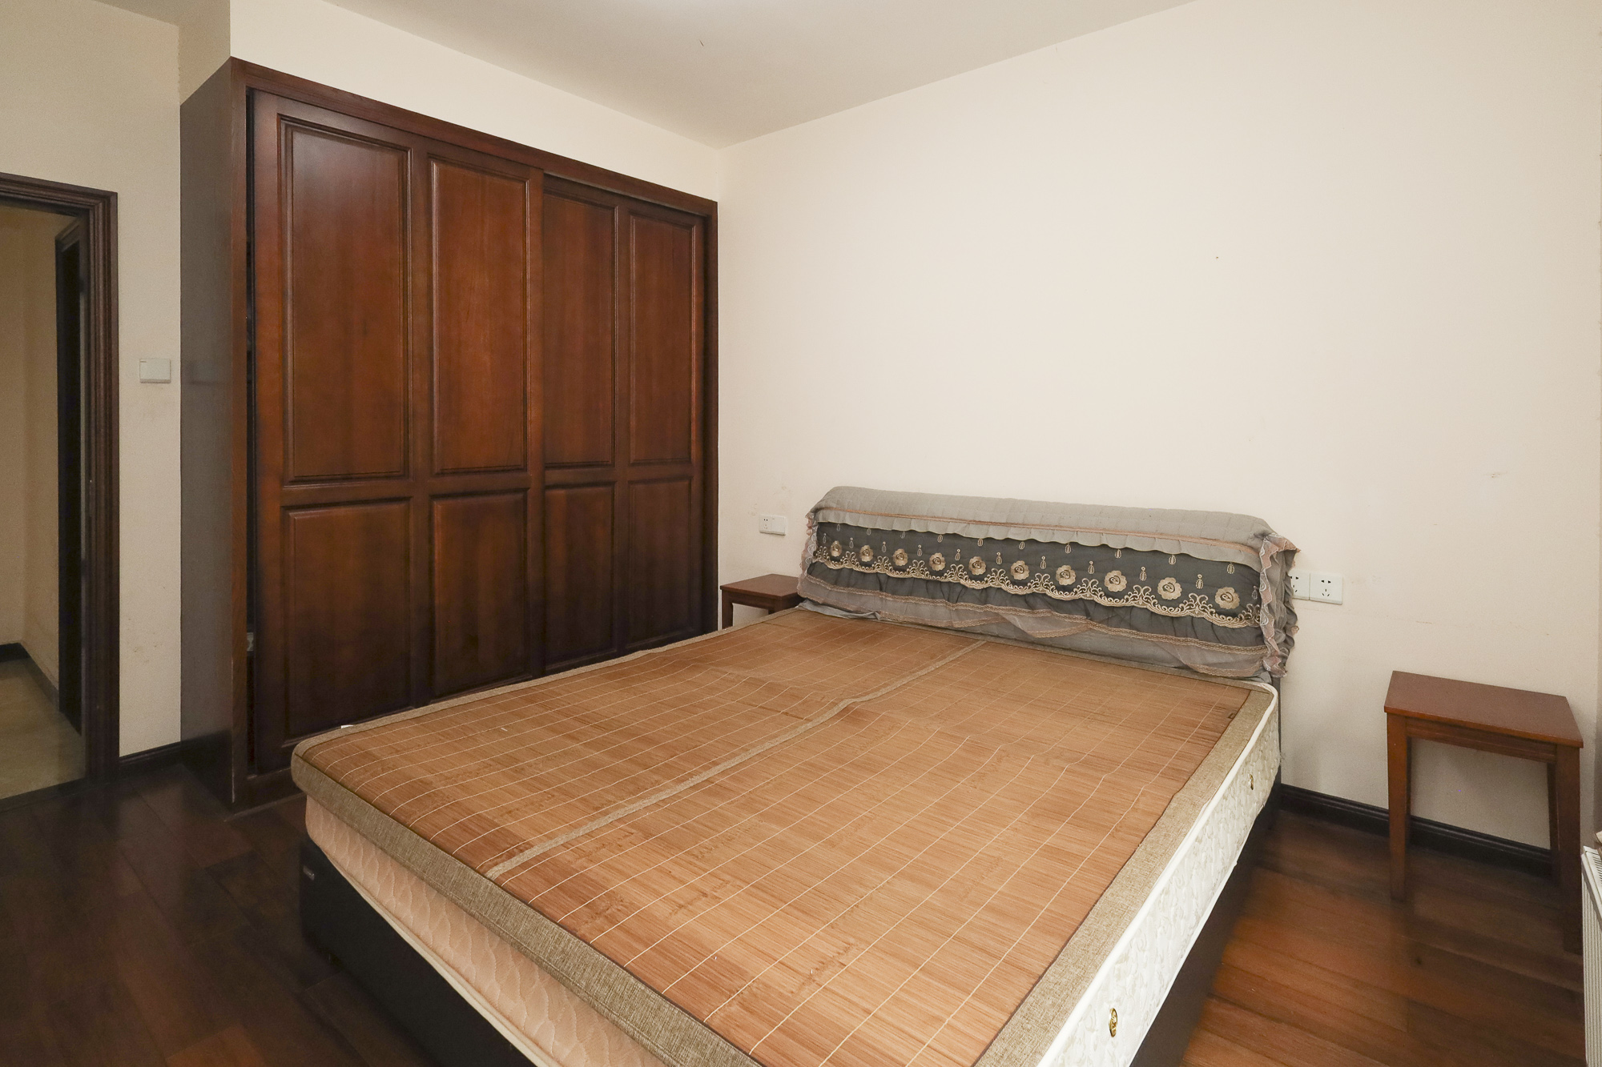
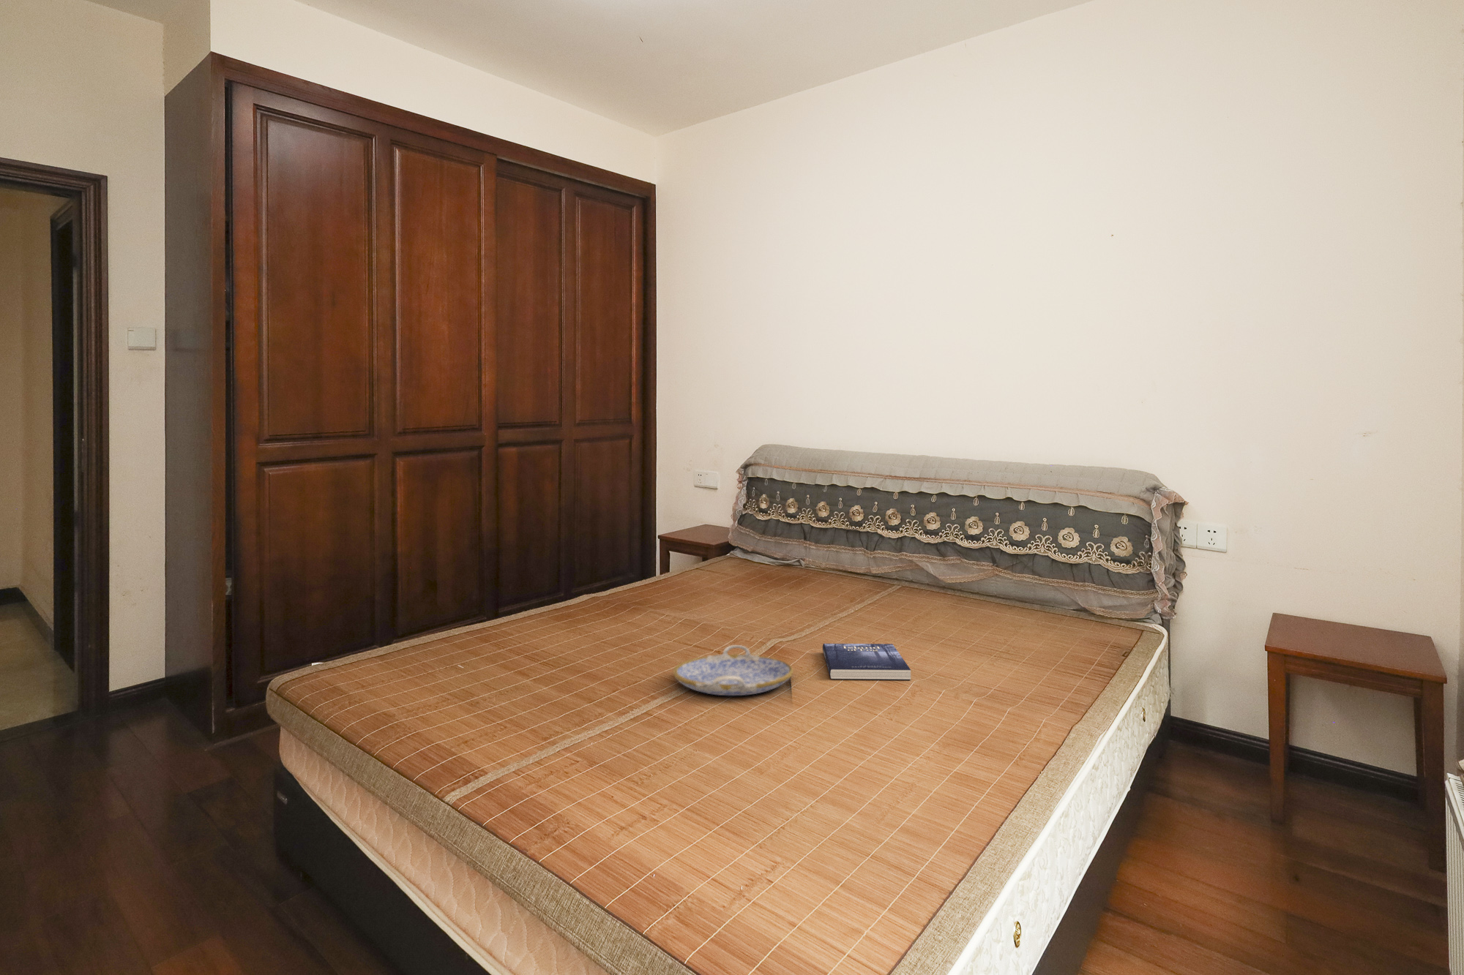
+ book [822,643,911,680]
+ serving tray [672,644,795,696]
